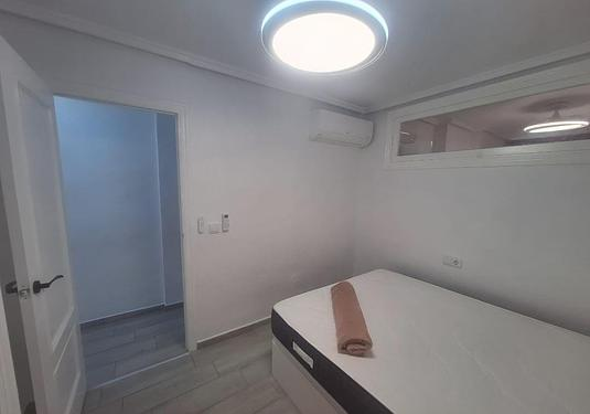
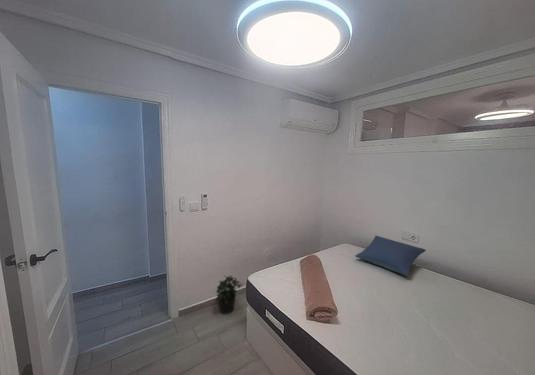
+ potted plant [215,274,244,315]
+ pillow [354,235,427,277]
